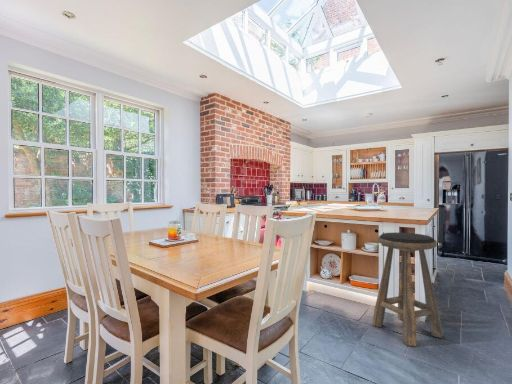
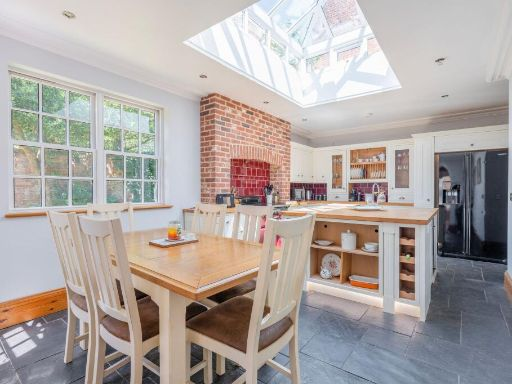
- stool [371,232,444,347]
